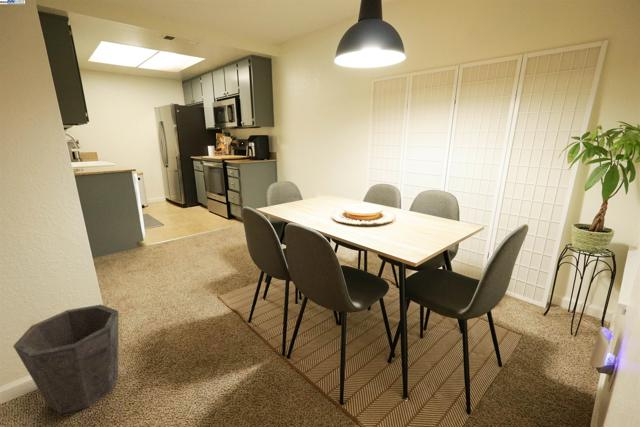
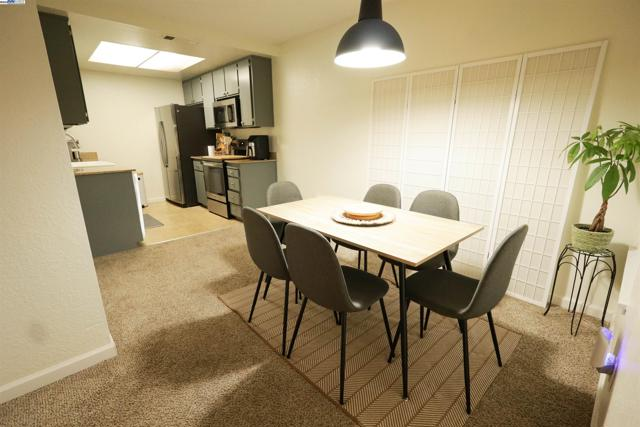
- waste bin [12,304,119,415]
